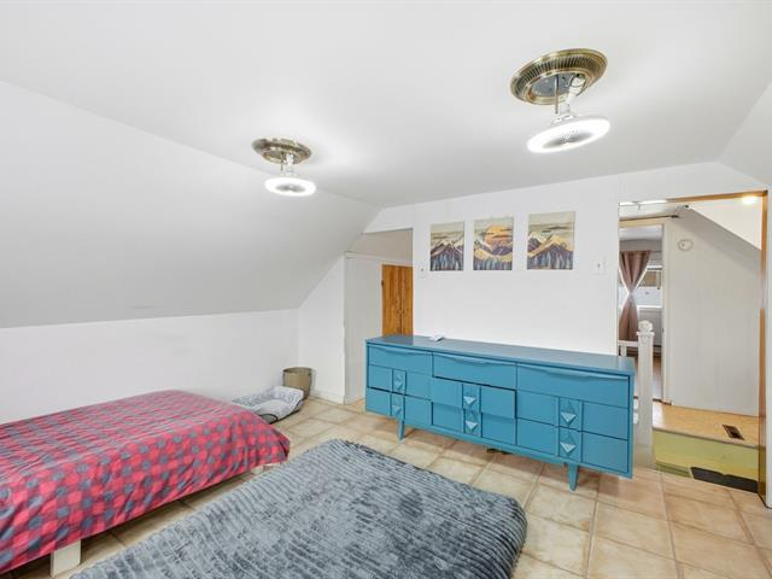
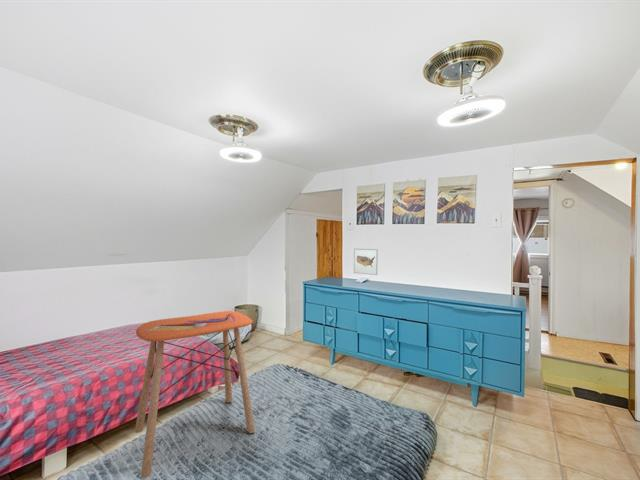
+ wall art [353,248,379,276]
+ side table [134,310,256,479]
